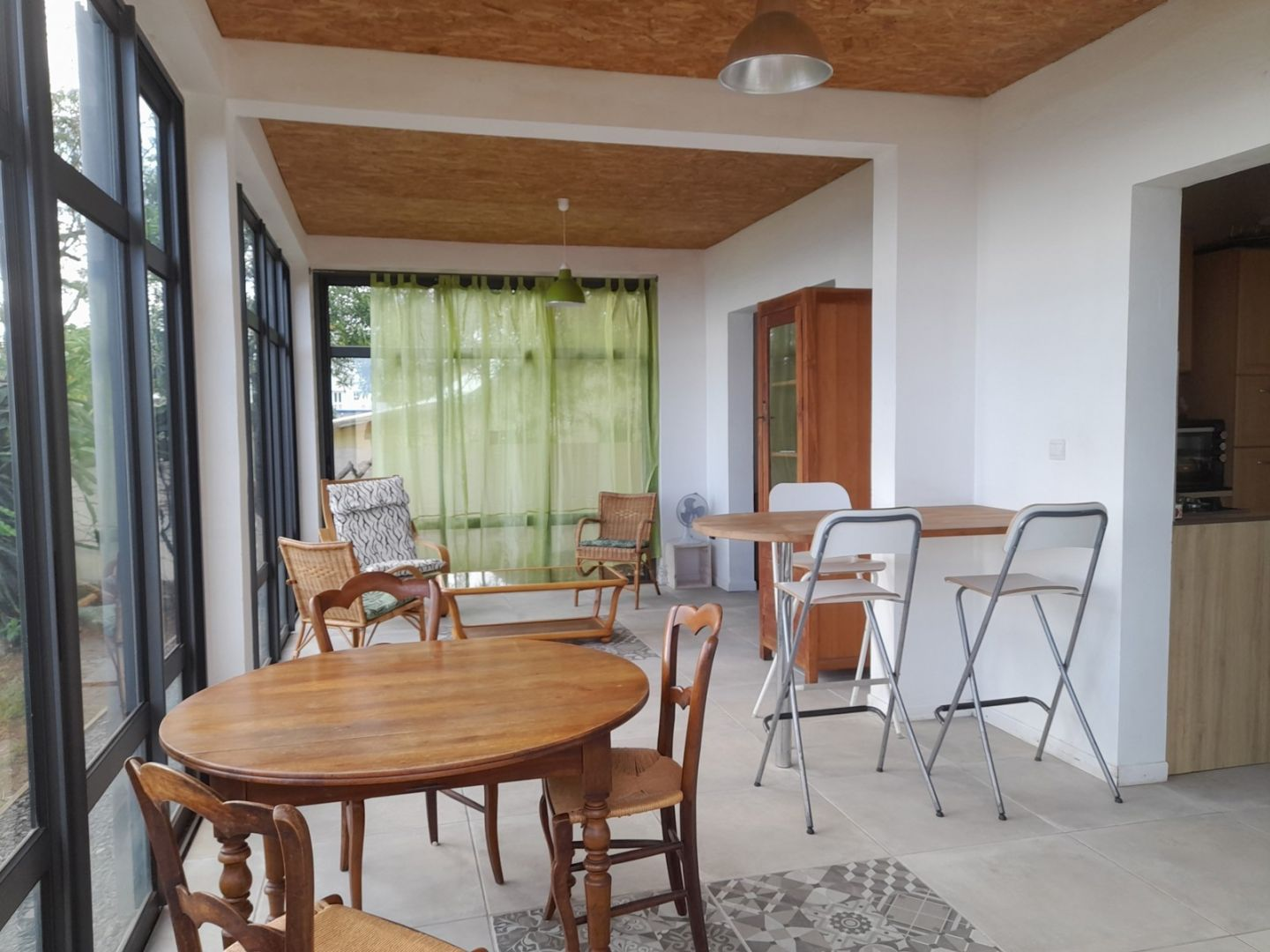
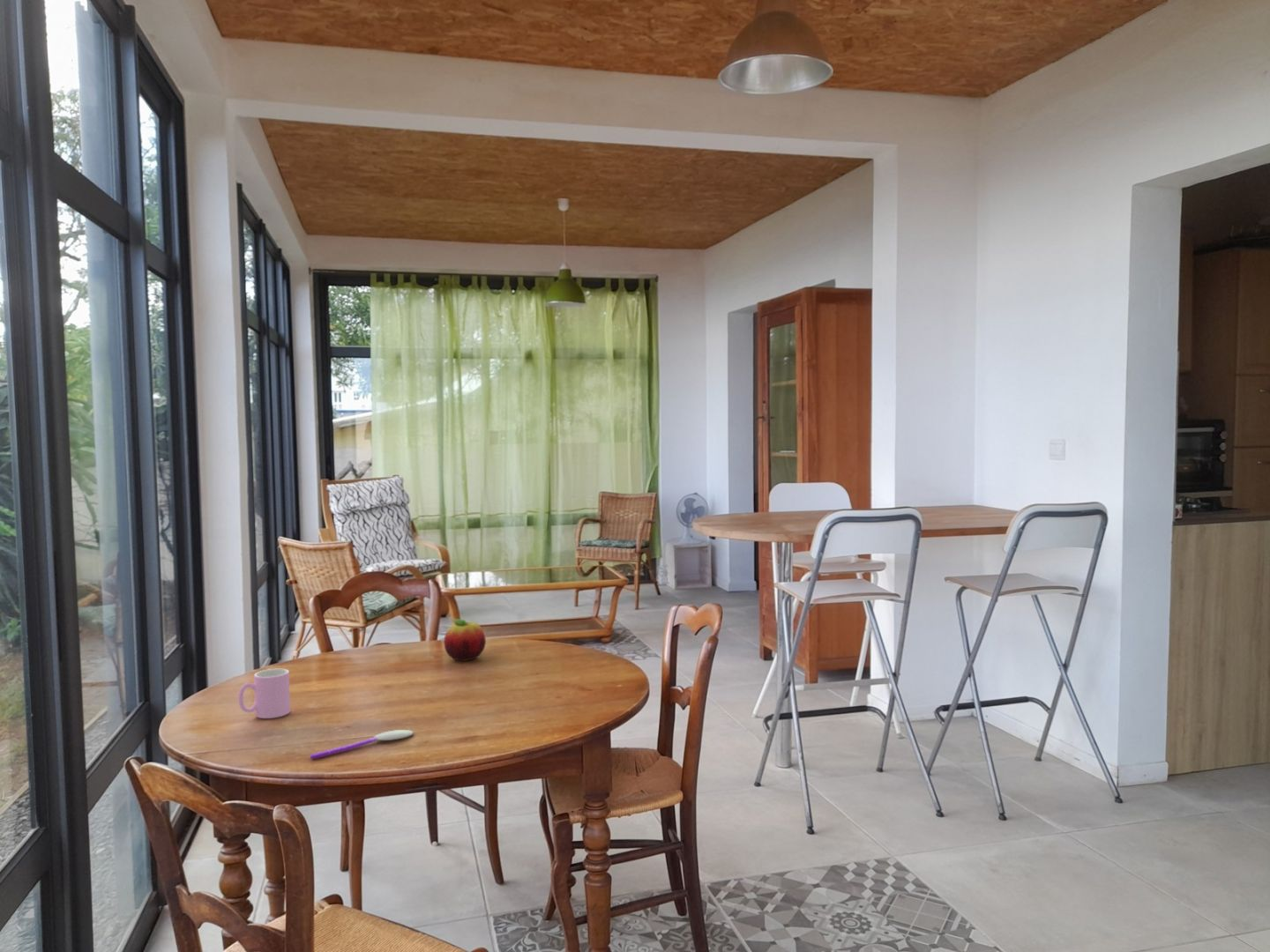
+ spoon [310,729,415,760]
+ cup [237,668,291,719]
+ fruit [443,618,487,662]
